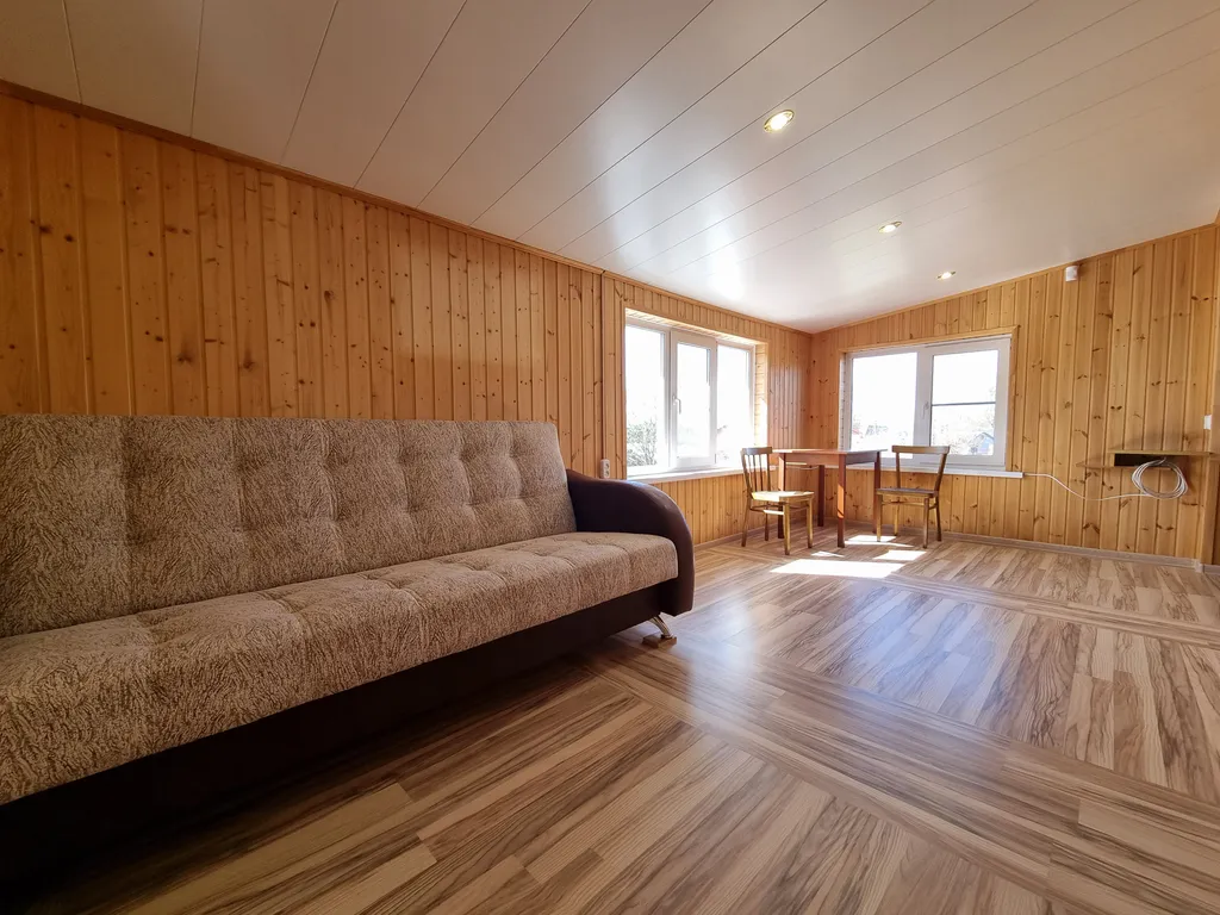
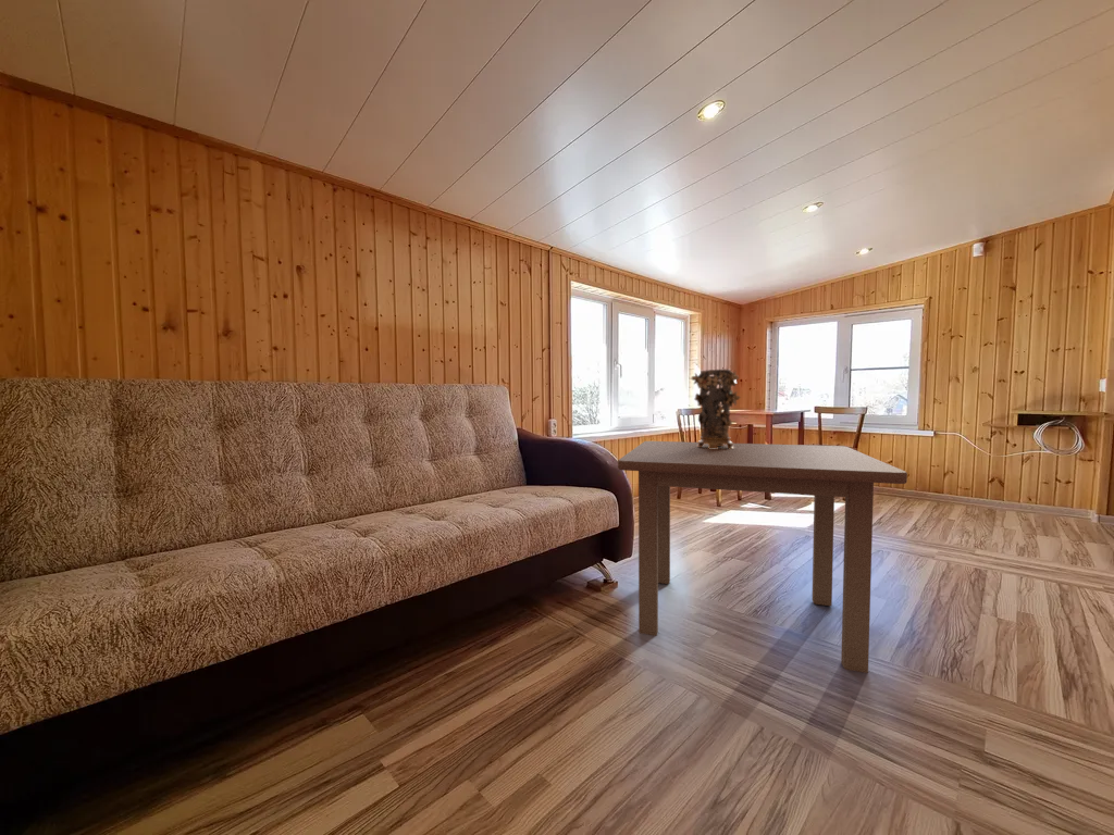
+ coffee table [617,440,908,674]
+ decorative vase [691,369,742,449]
